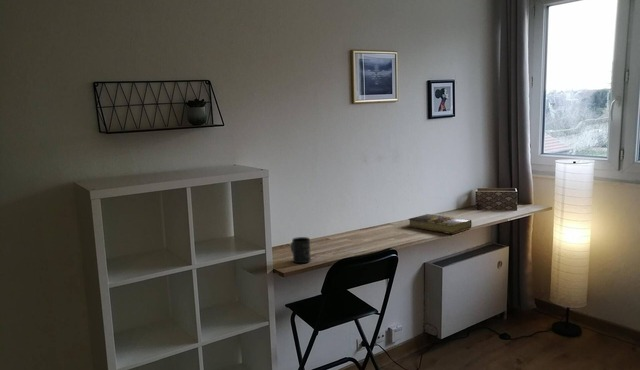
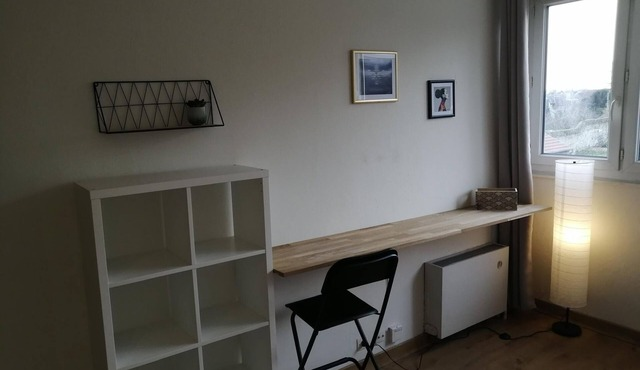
- book [407,213,473,235]
- mug [290,236,312,264]
